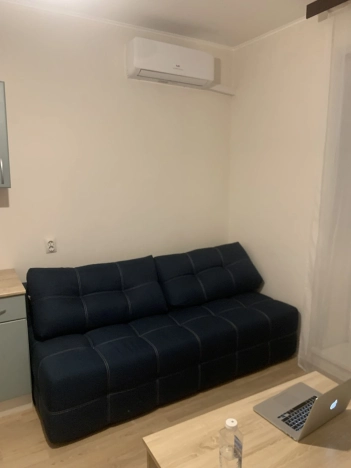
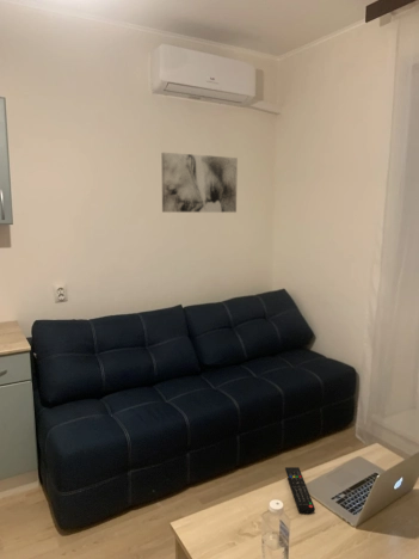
+ wall art [161,152,239,214]
+ remote control [284,466,316,515]
